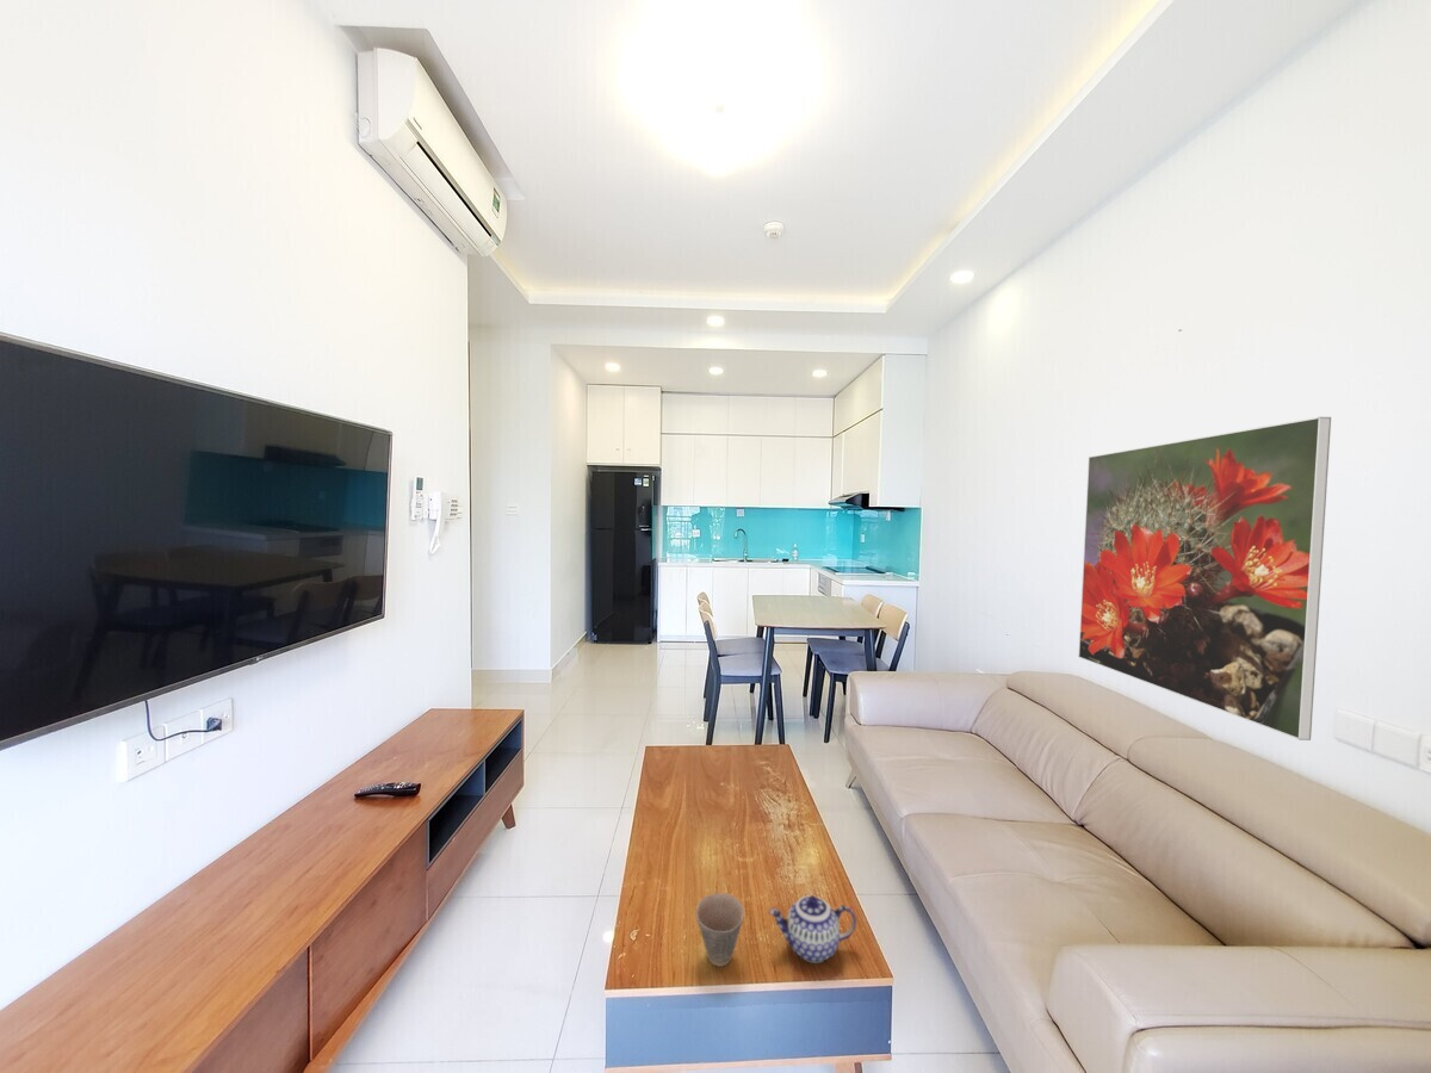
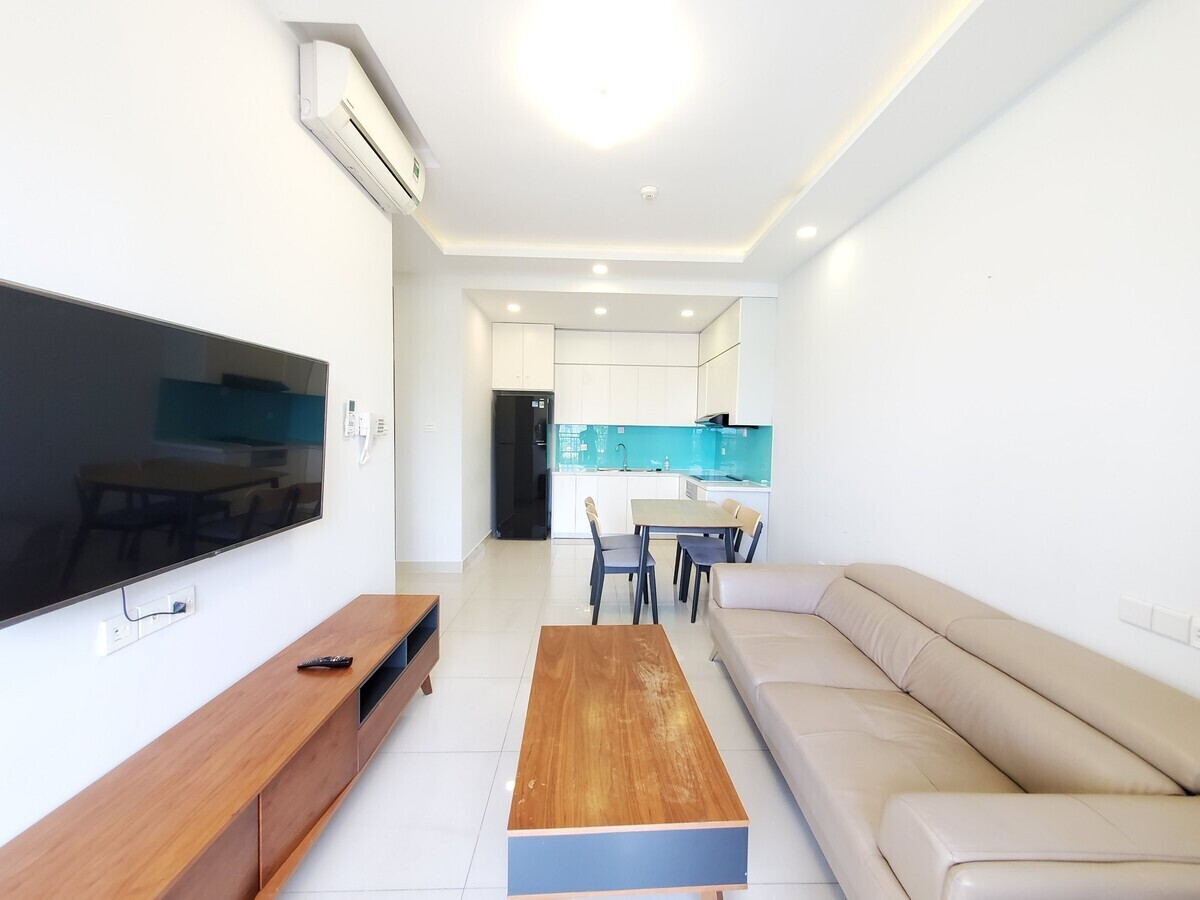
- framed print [1077,416,1332,742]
- cup [695,893,745,968]
- teapot [768,894,857,965]
